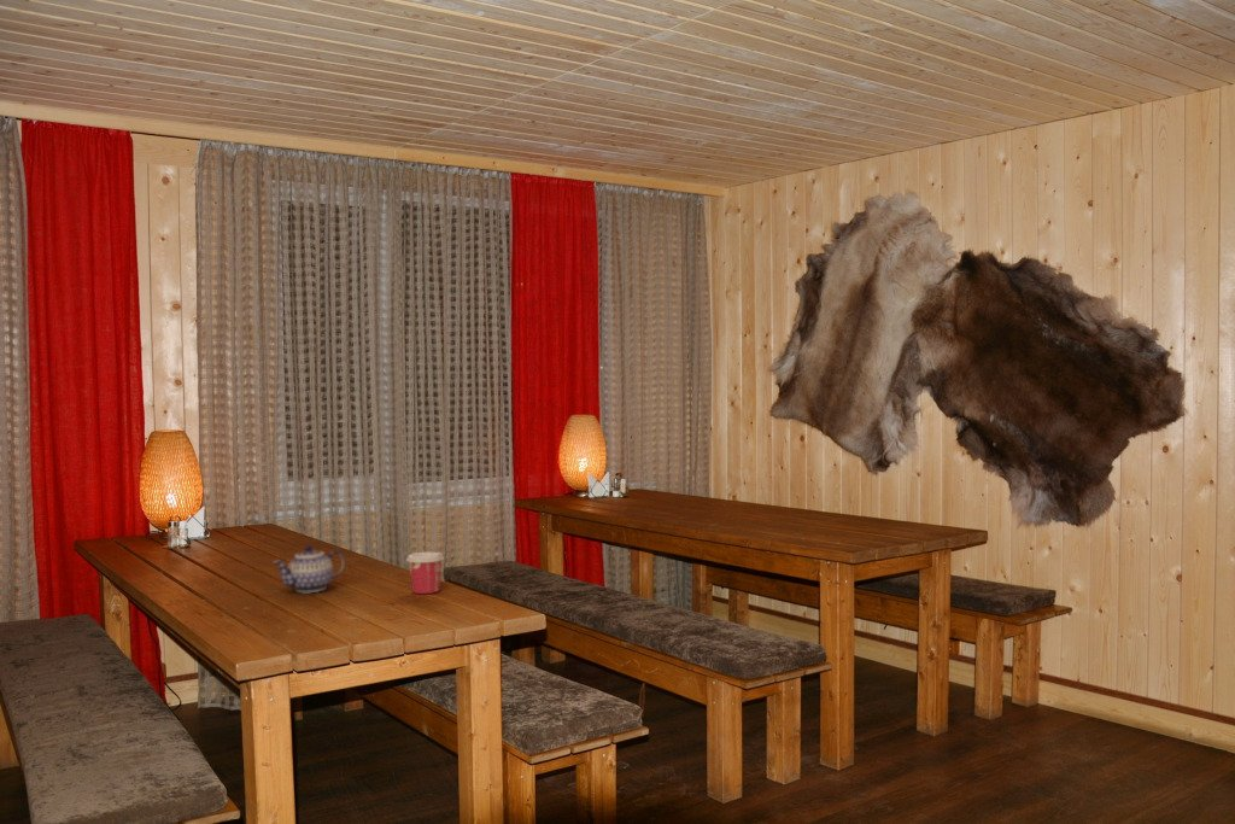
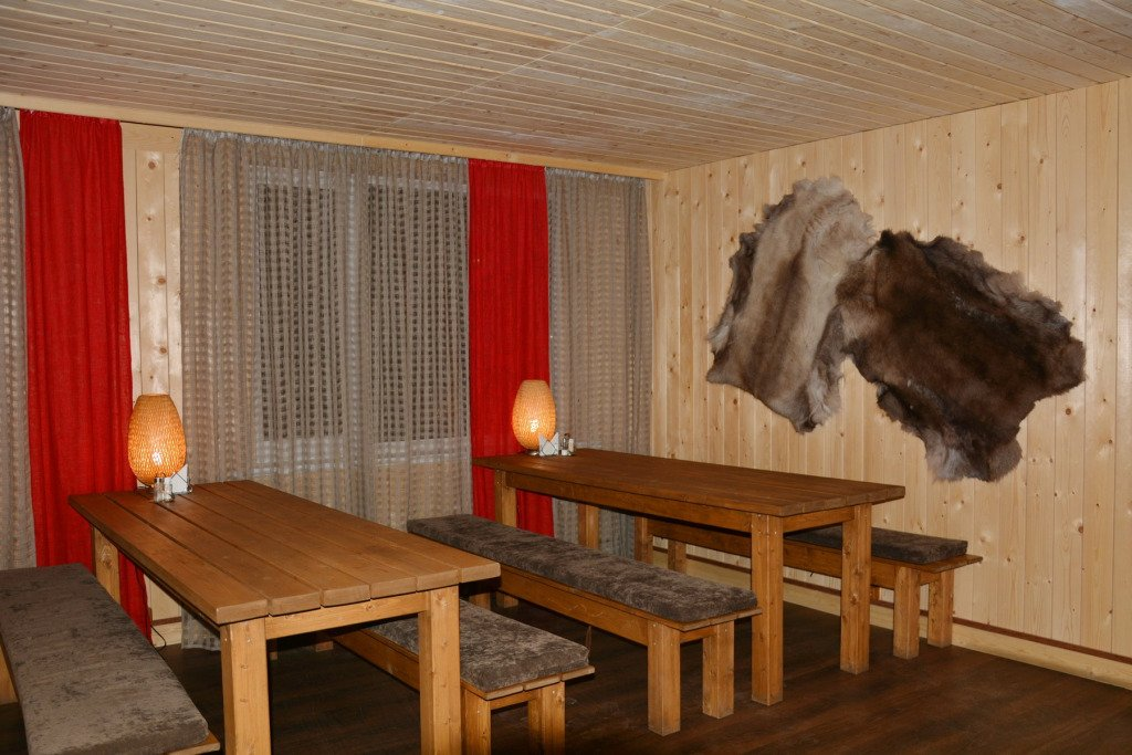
- cup [405,551,445,595]
- teapot [271,544,346,594]
